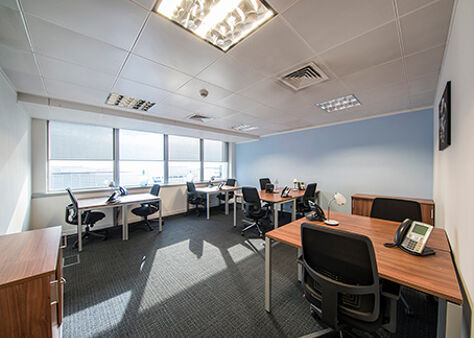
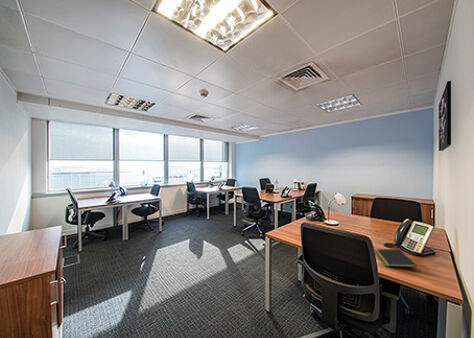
+ notepad [373,248,418,268]
